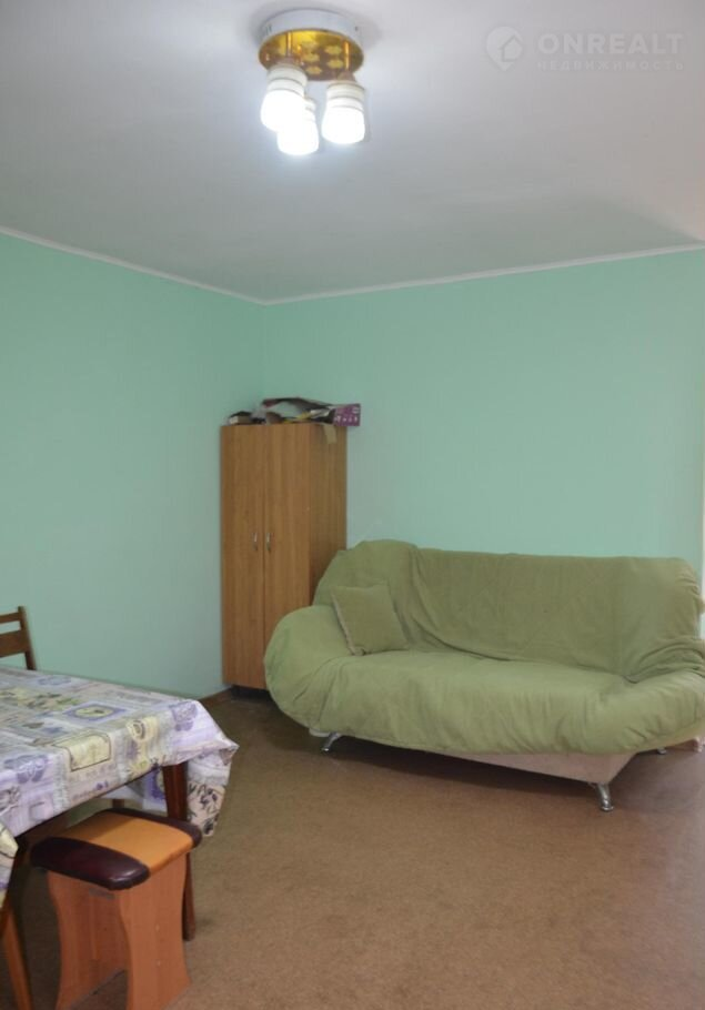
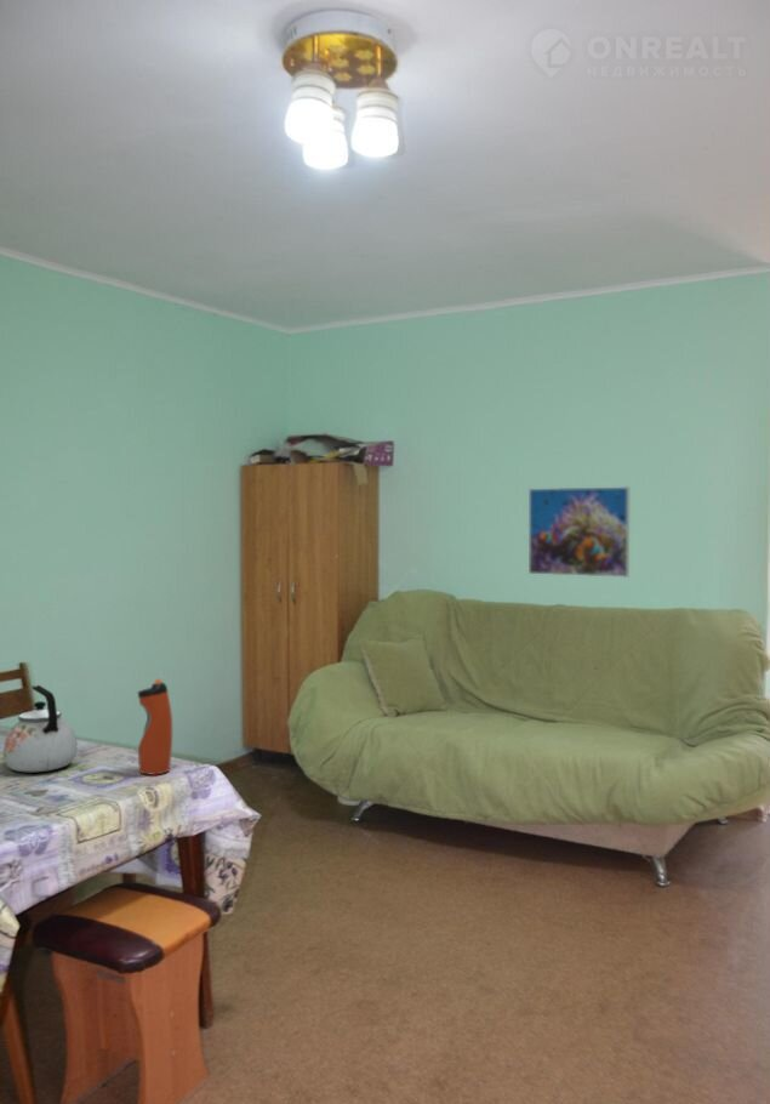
+ kettle [2,684,78,773]
+ water bottle [137,677,173,776]
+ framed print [527,485,631,579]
